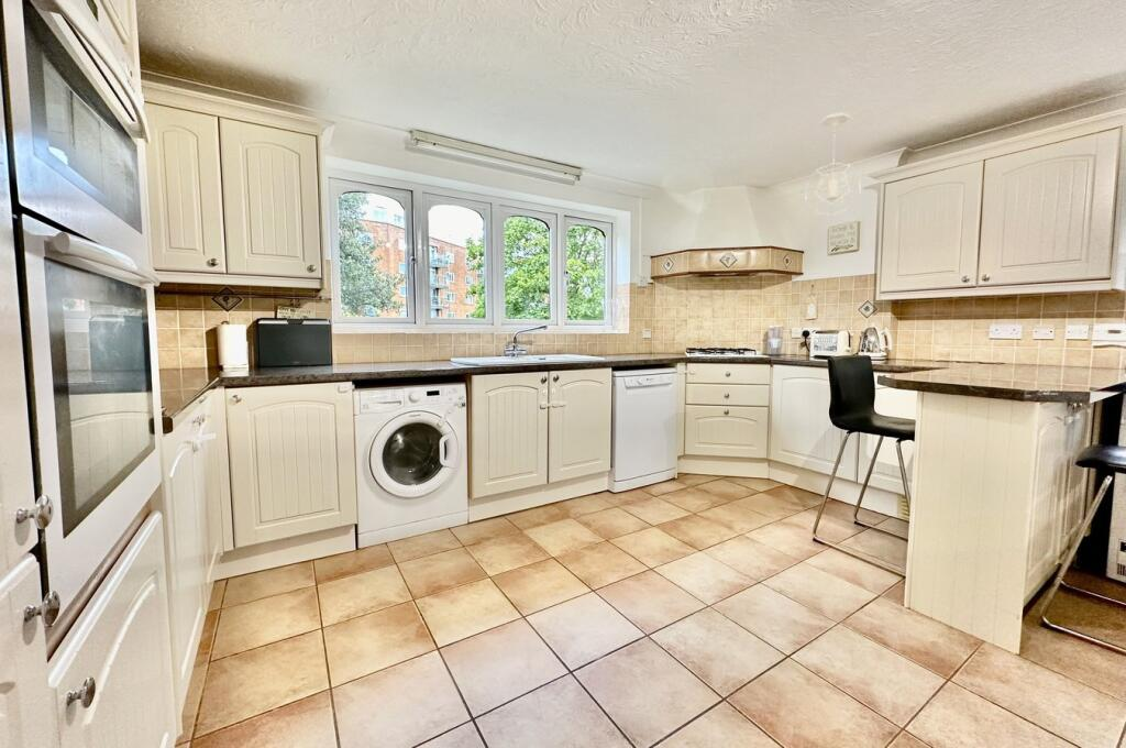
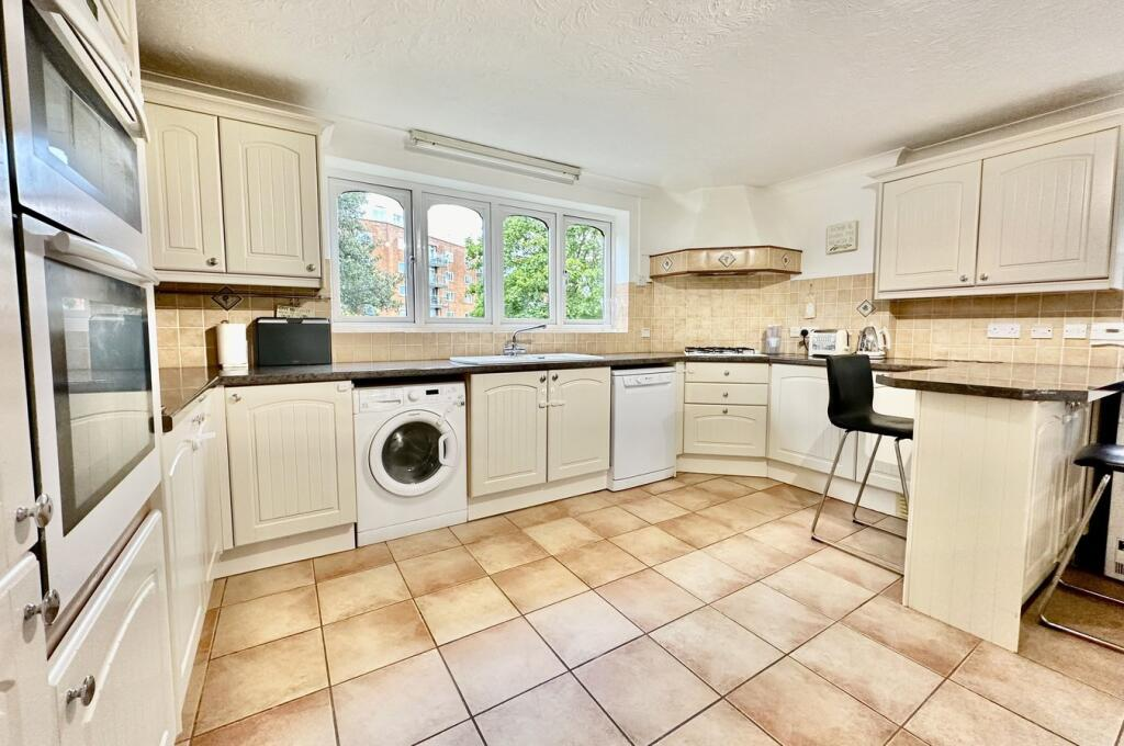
- pendant light [805,111,862,217]
